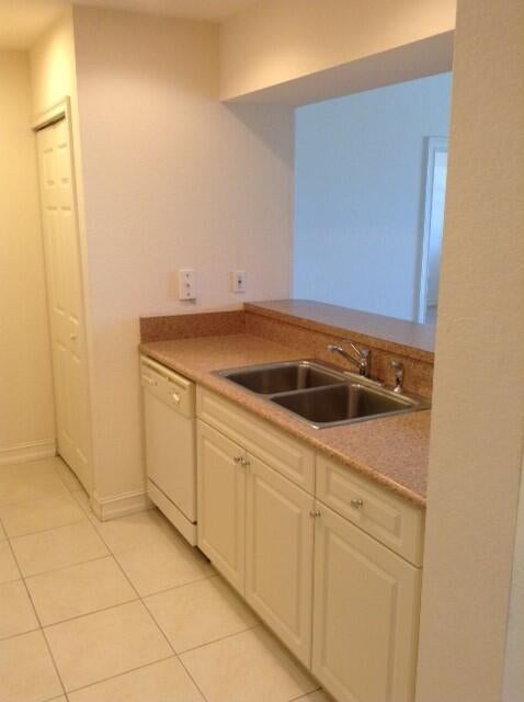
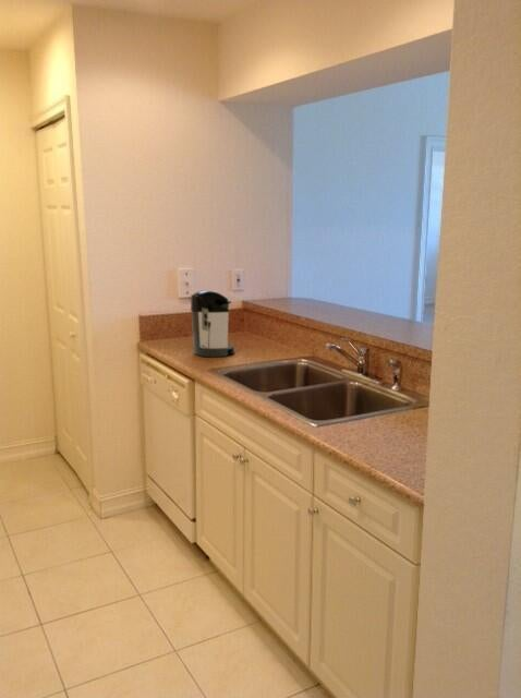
+ coffee maker [190,289,235,358]
